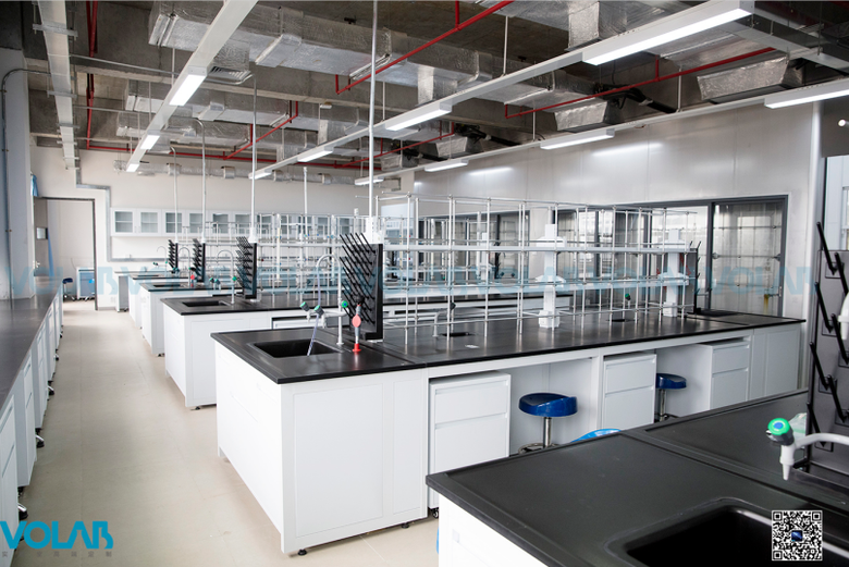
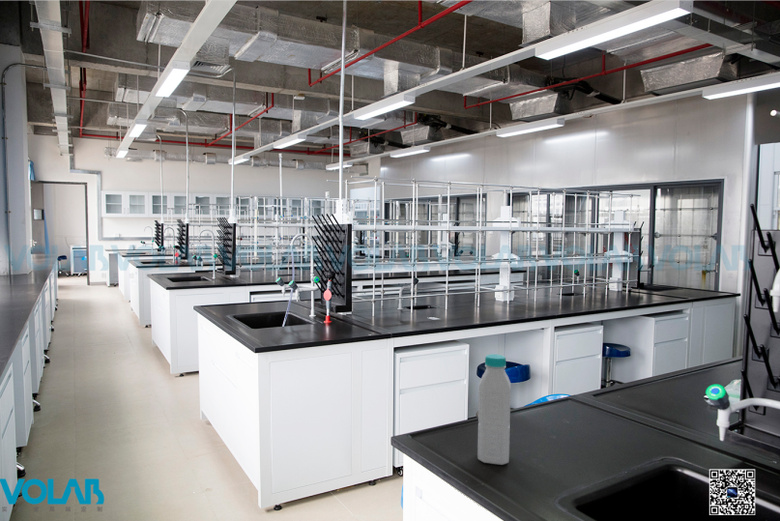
+ plastic bottle [477,353,512,466]
